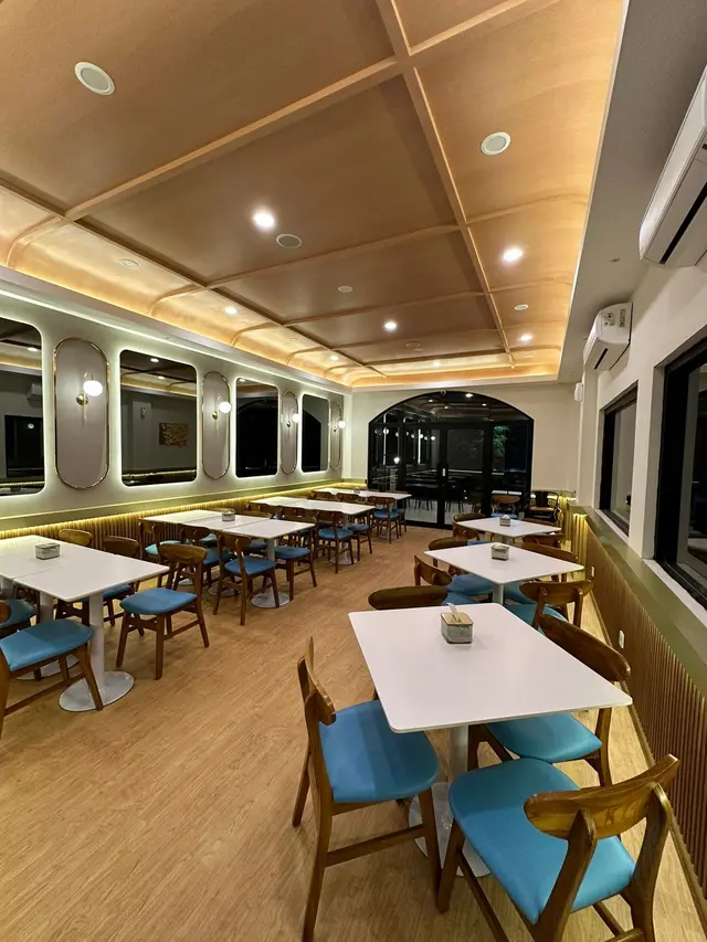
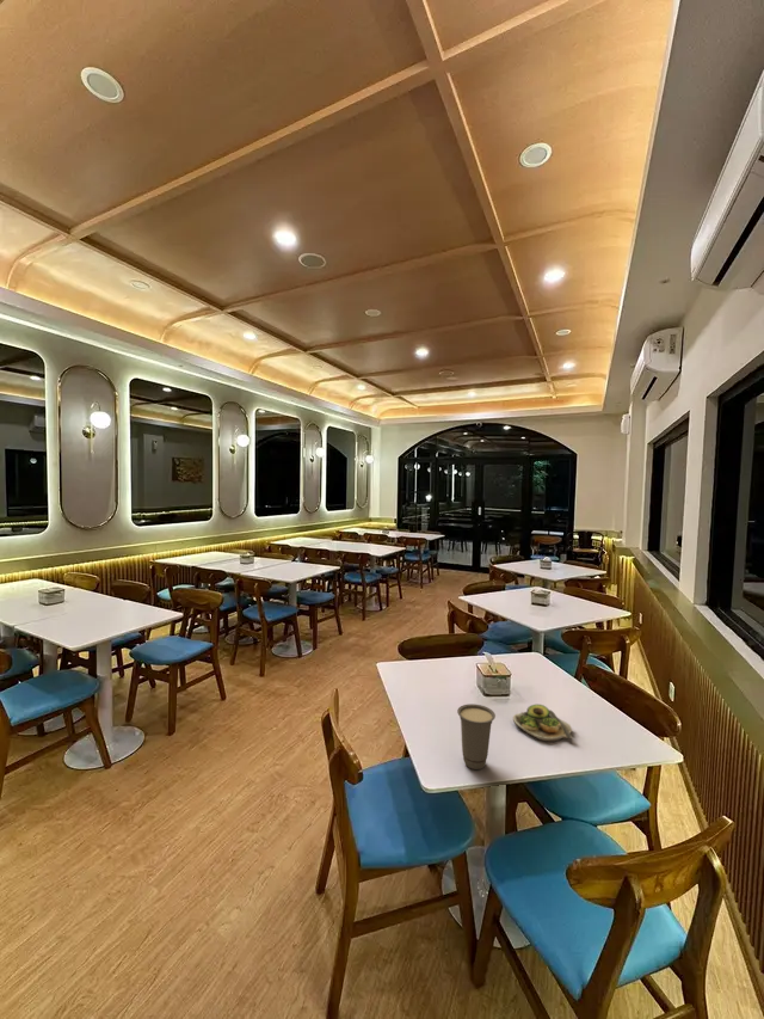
+ salad plate [512,704,574,743]
+ cup [456,702,497,771]
